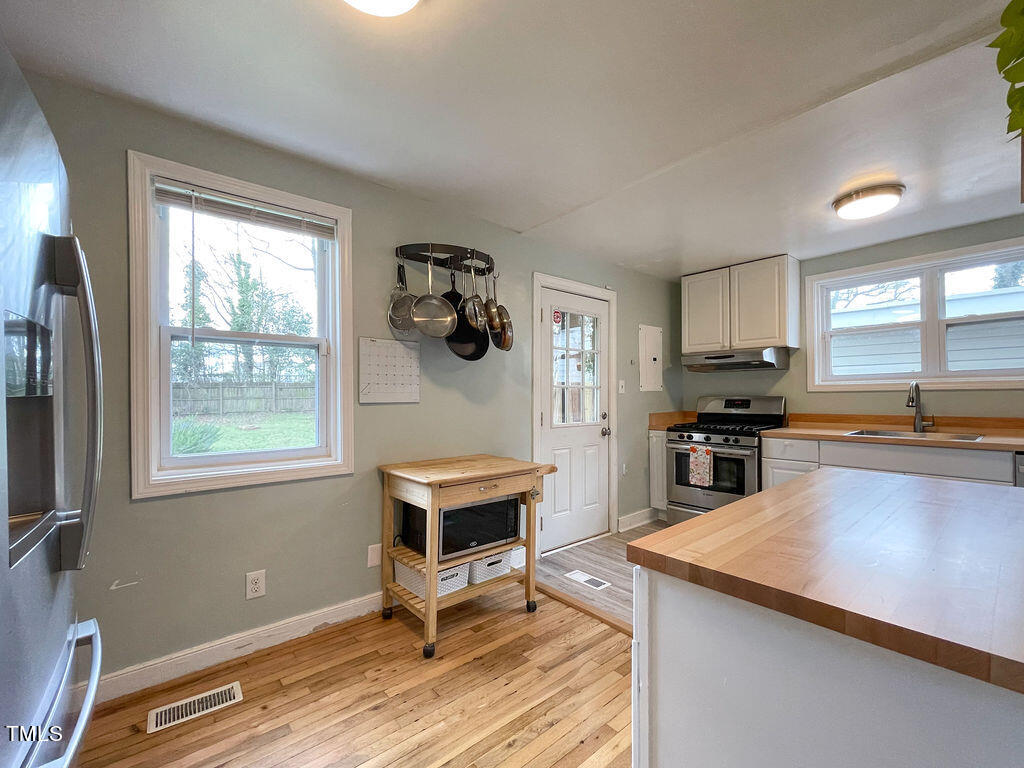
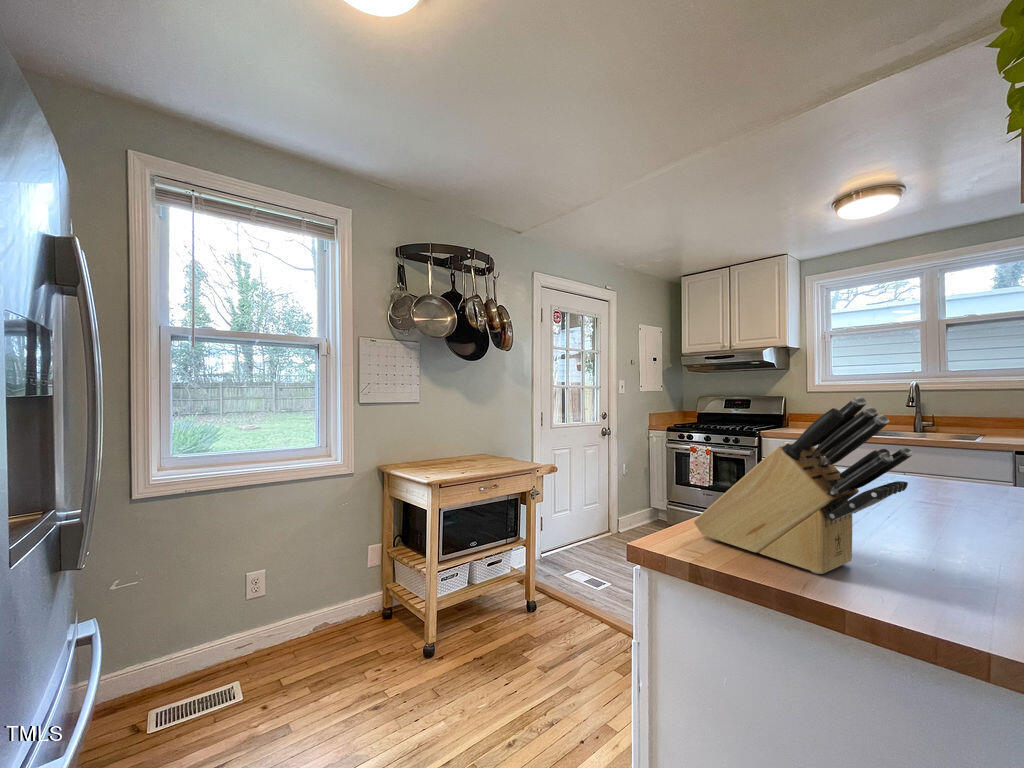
+ knife block [693,396,914,575]
